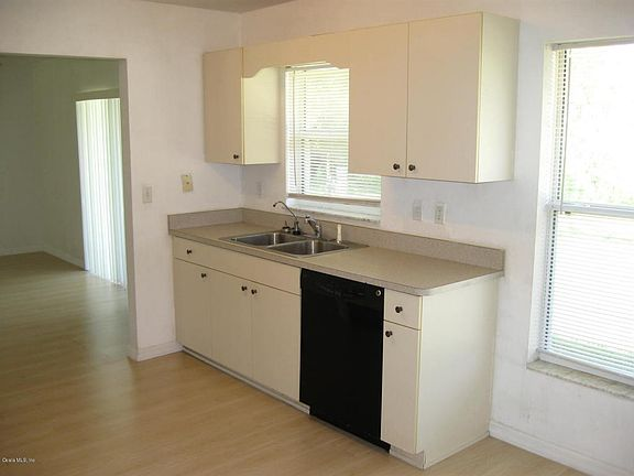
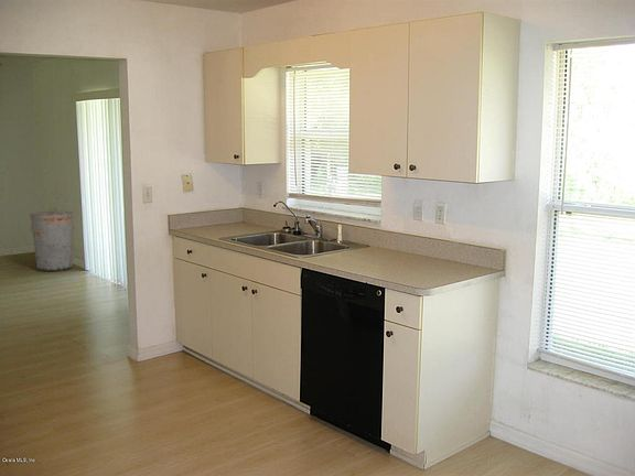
+ trash can [29,207,75,272]
